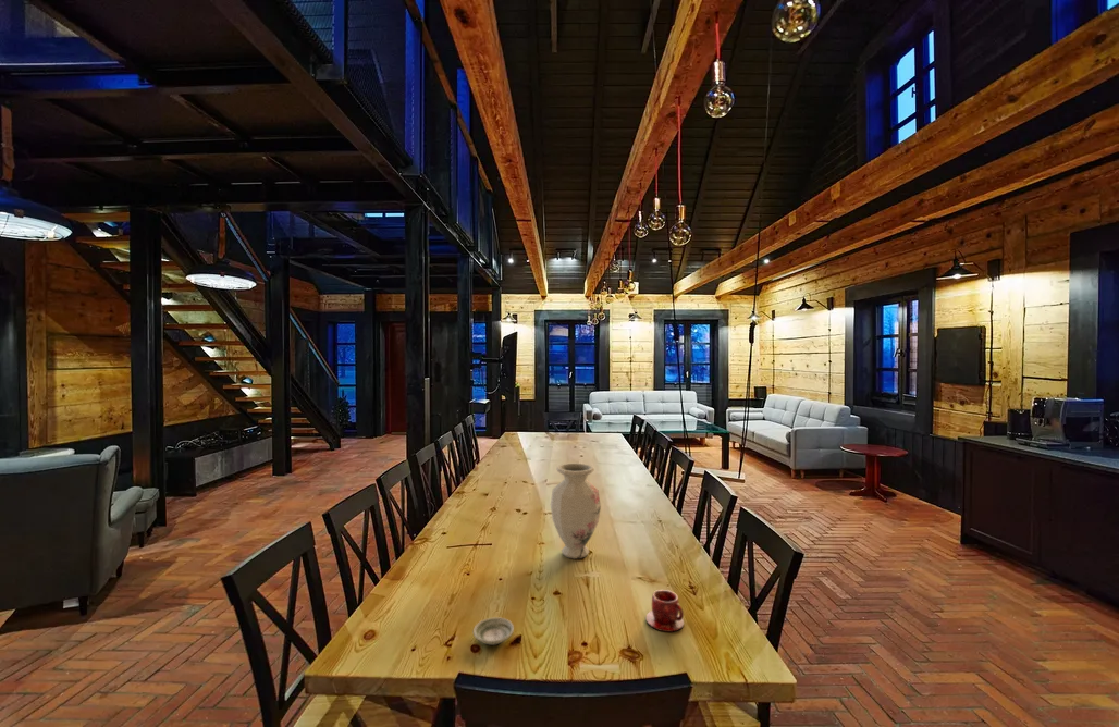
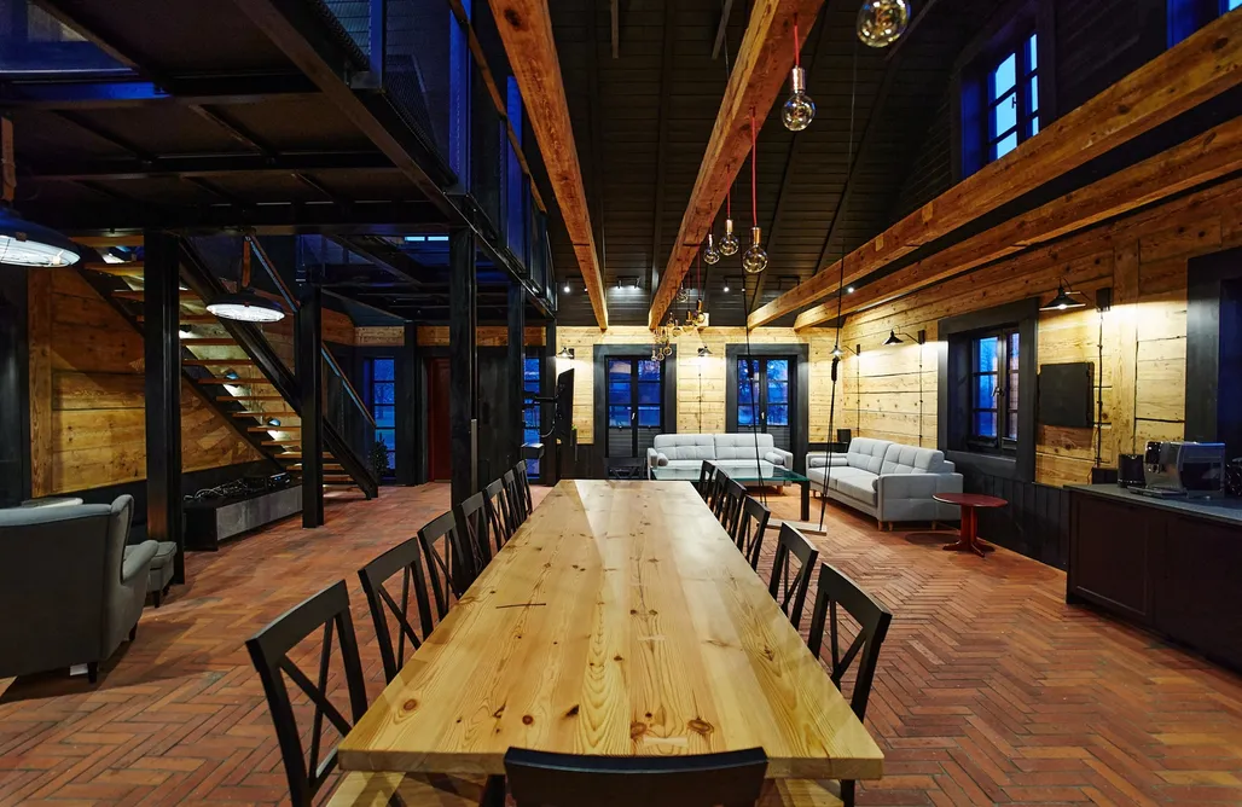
- vase [550,463,602,559]
- teacup [645,589,685,633]
- saucer [472,616,515,646]
